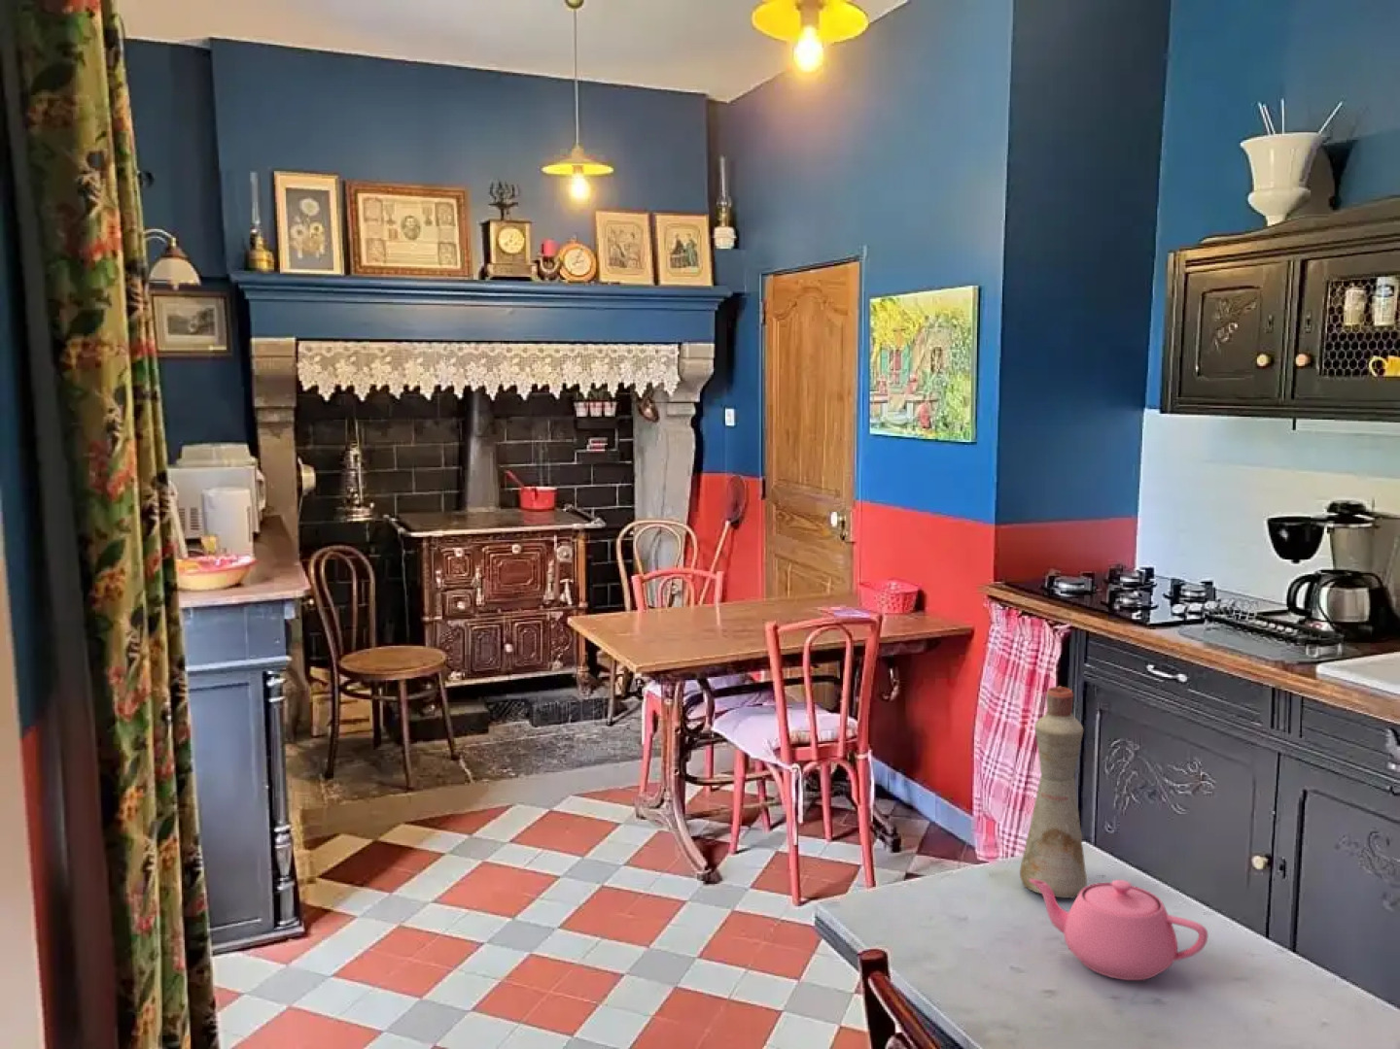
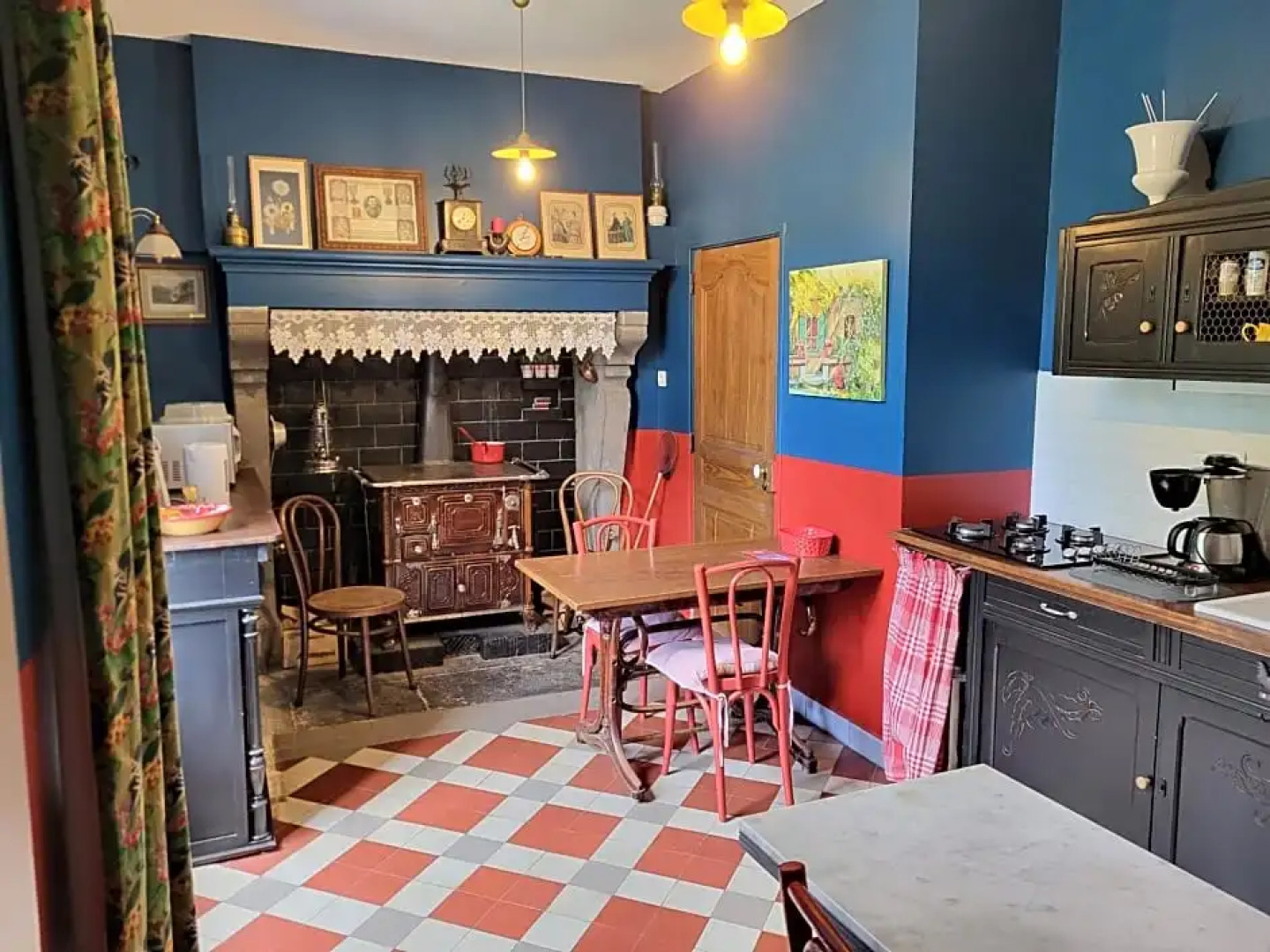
- teapot [1029,879,1208,981]
- bottle [1019,684,1088,899]
